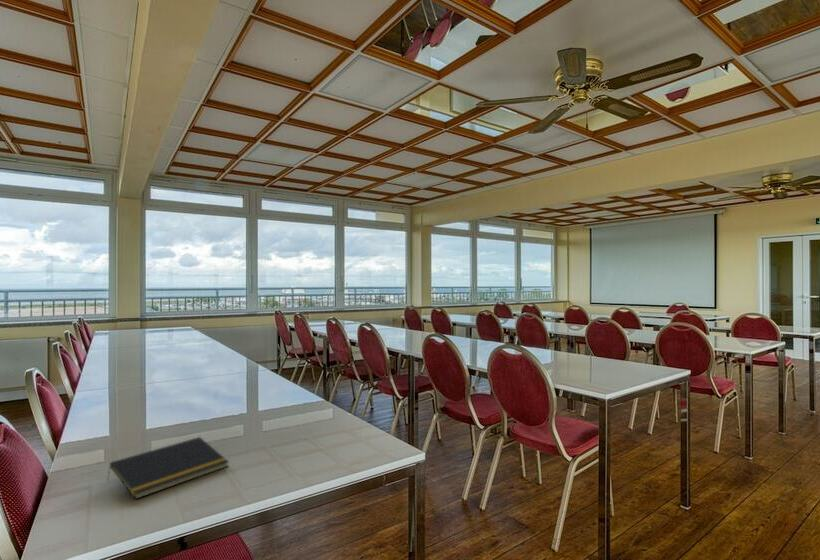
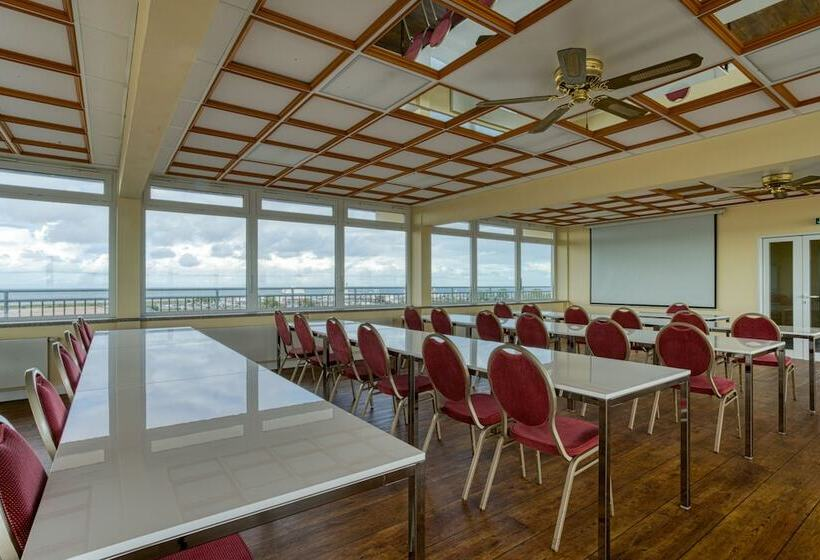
- notepad [106,436,230,500]
